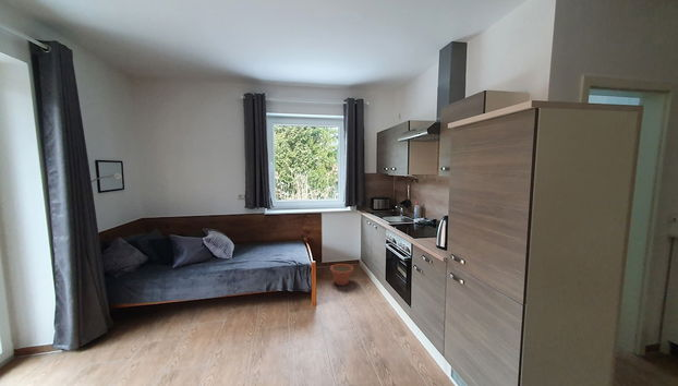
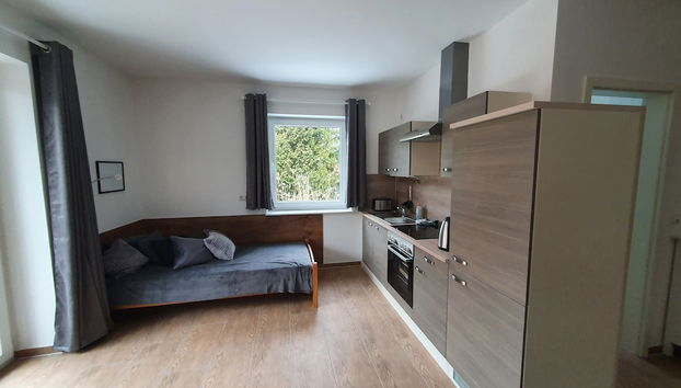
- plant pot [329,263,354,287]
